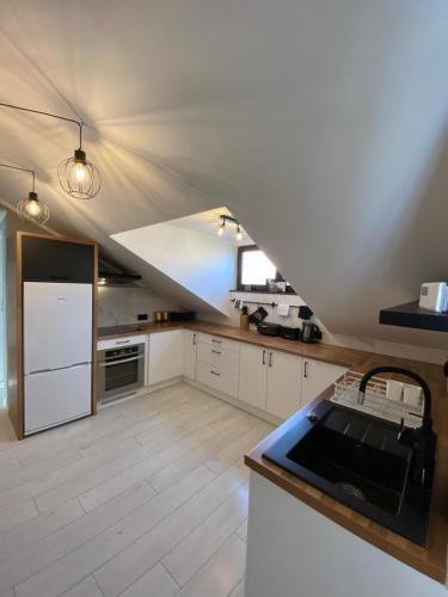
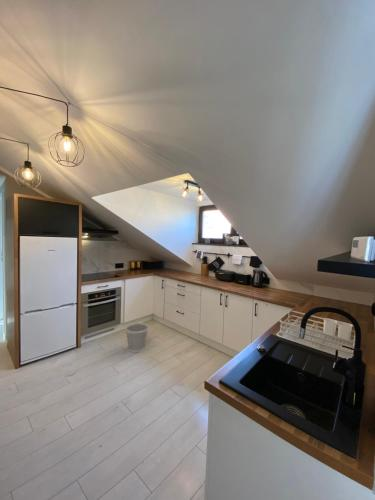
+ wastebasket [124,322,149,353]
